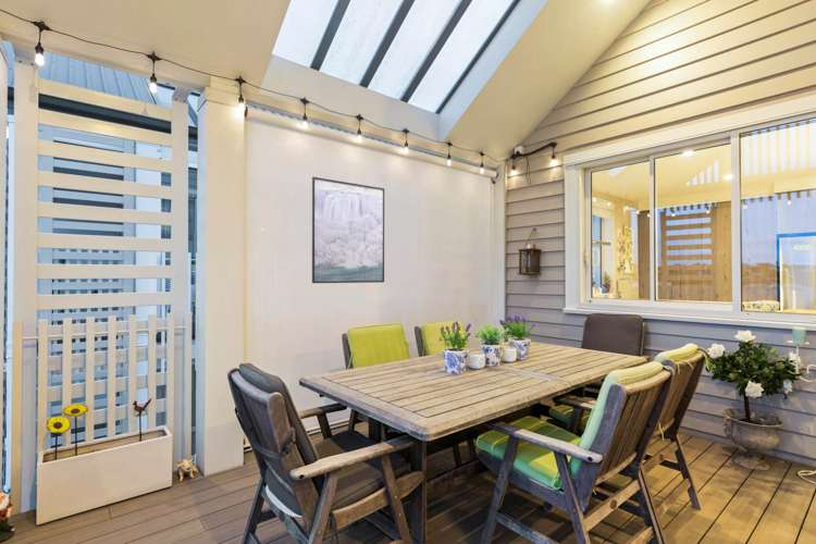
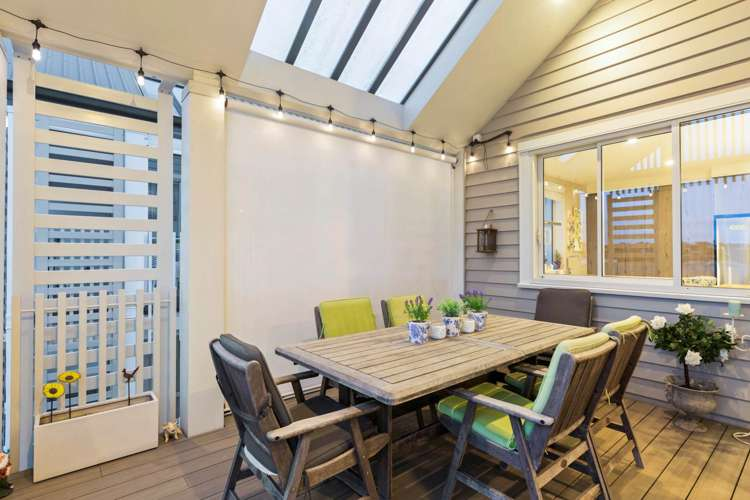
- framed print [311,175,385,284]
